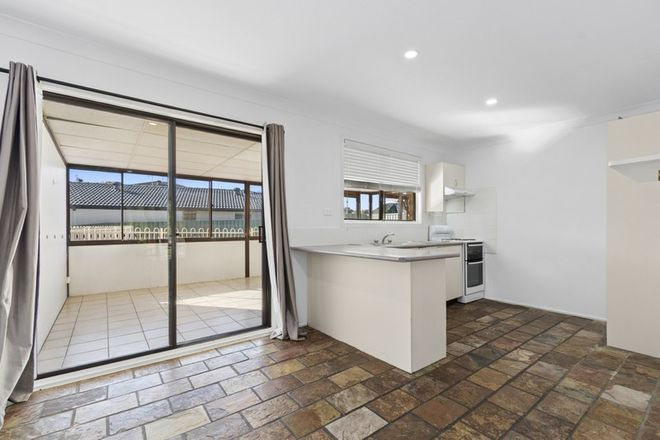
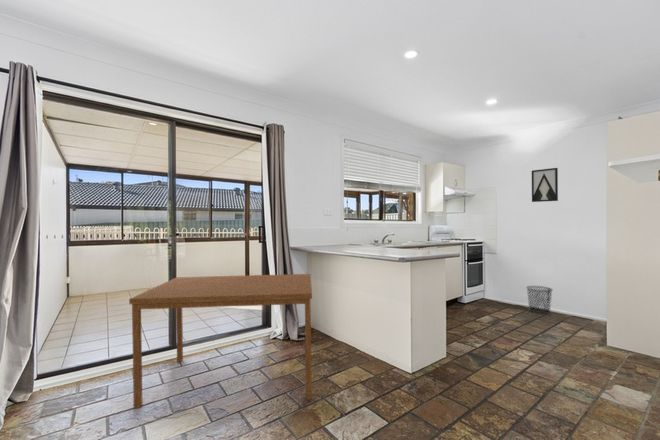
+ wall art [531,167,559,203]
+ waste bin [525,285,553,315]
+ dining table [128,273,313,410]
